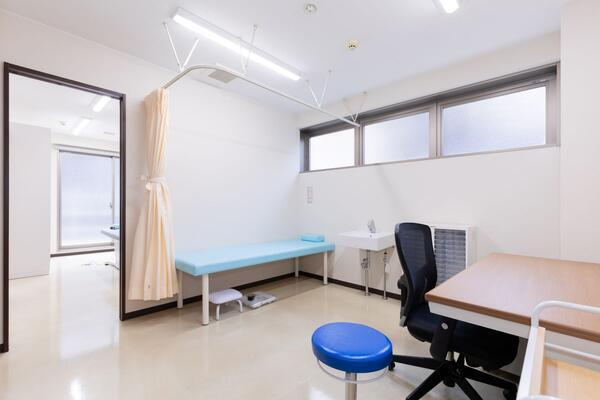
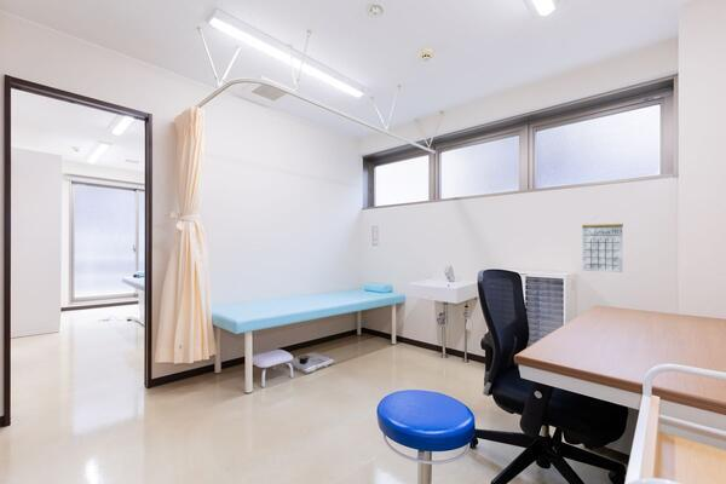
+ calendar [581,215,624,273]
